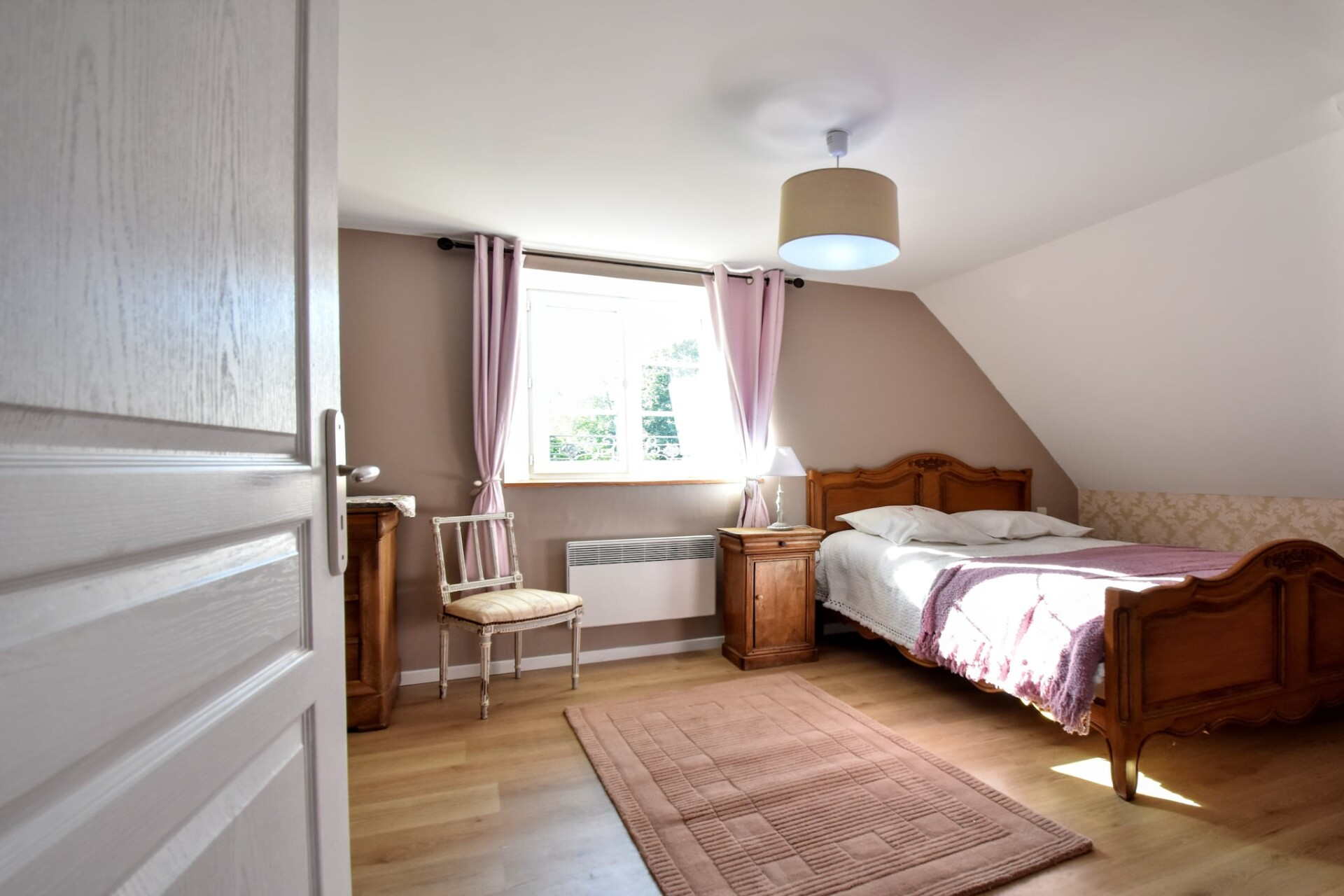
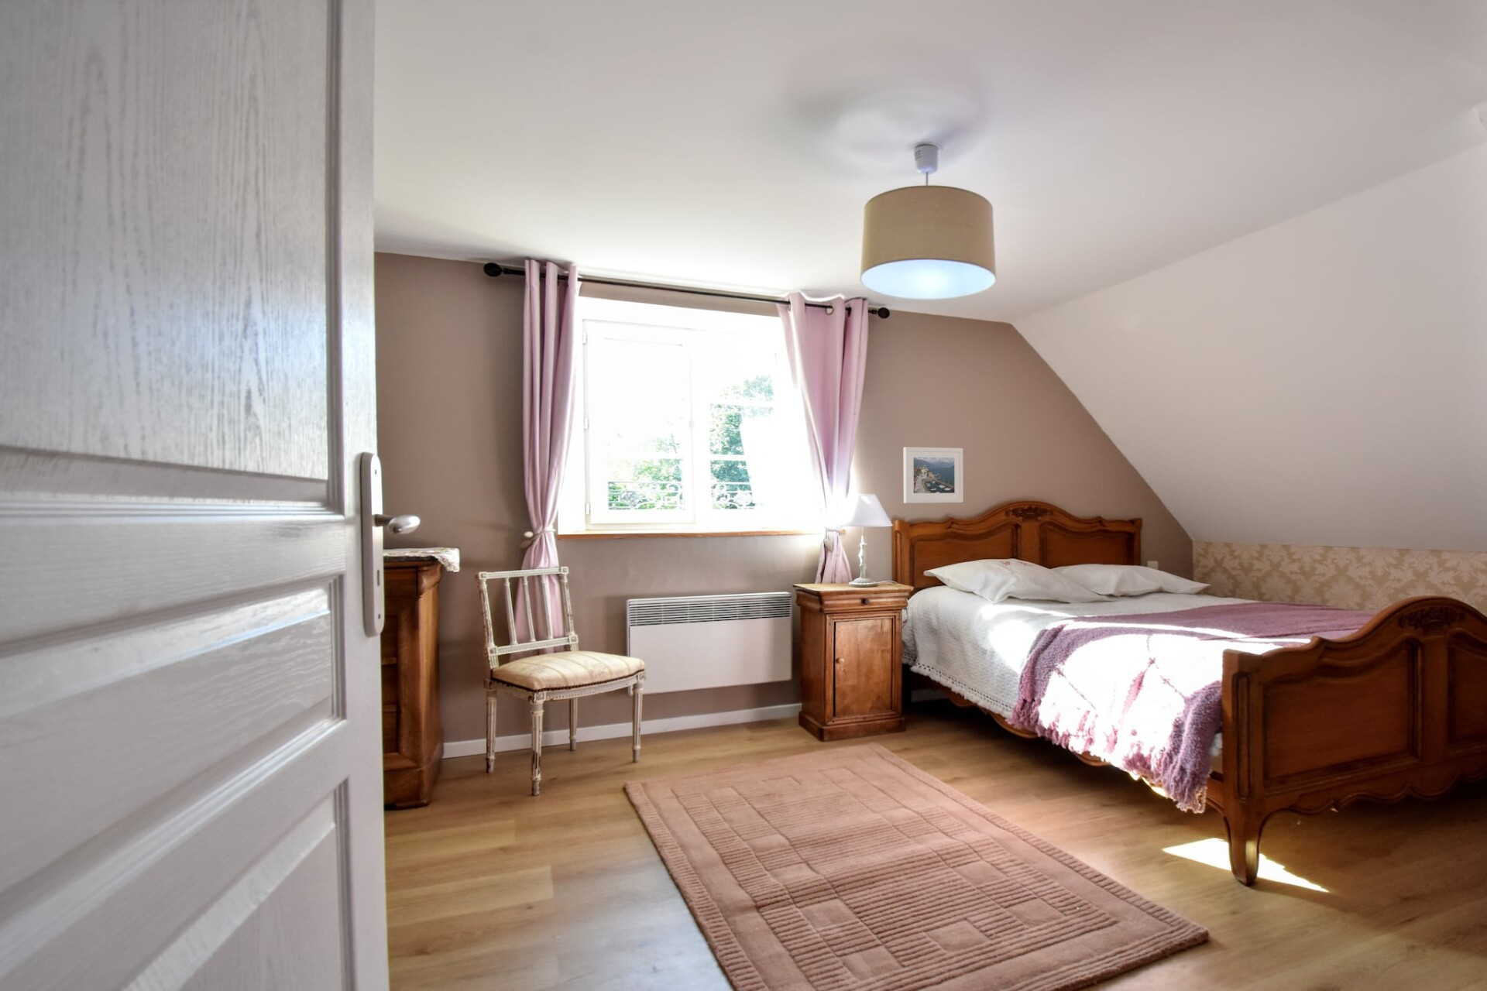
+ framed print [903,446,965,504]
